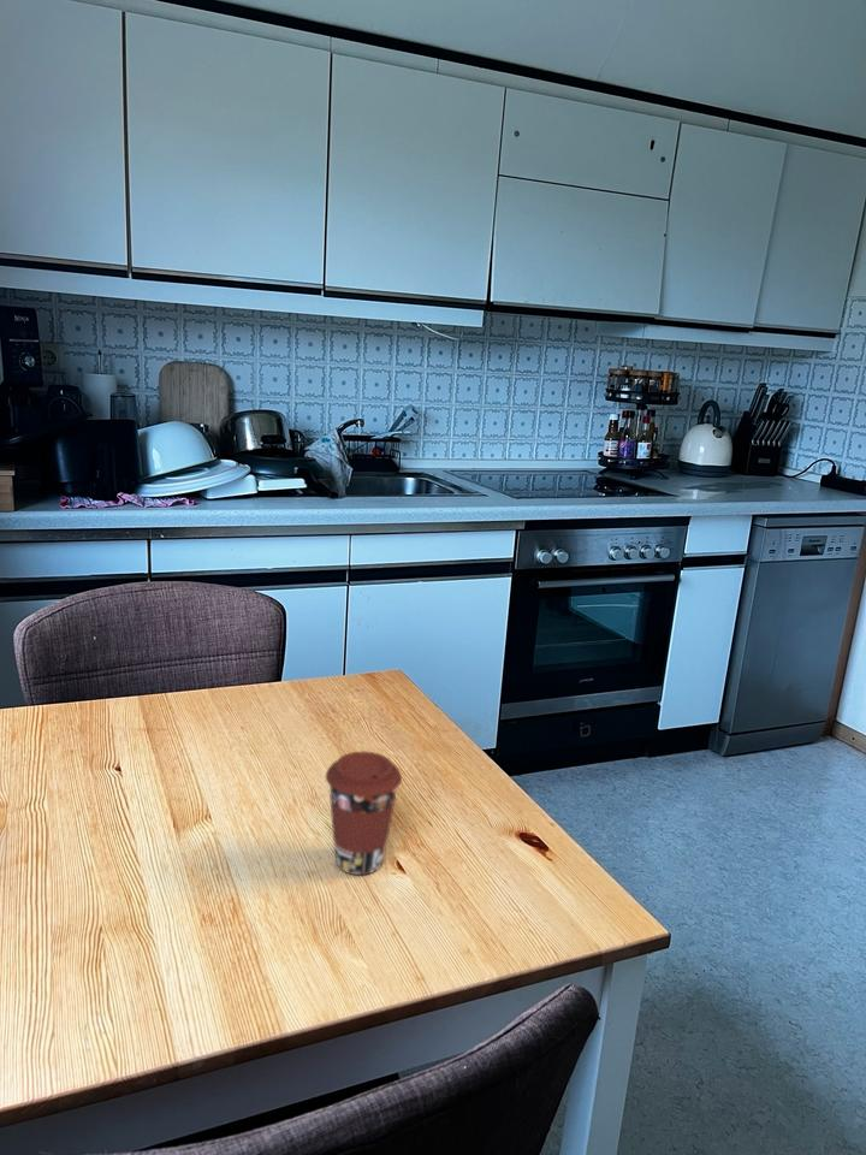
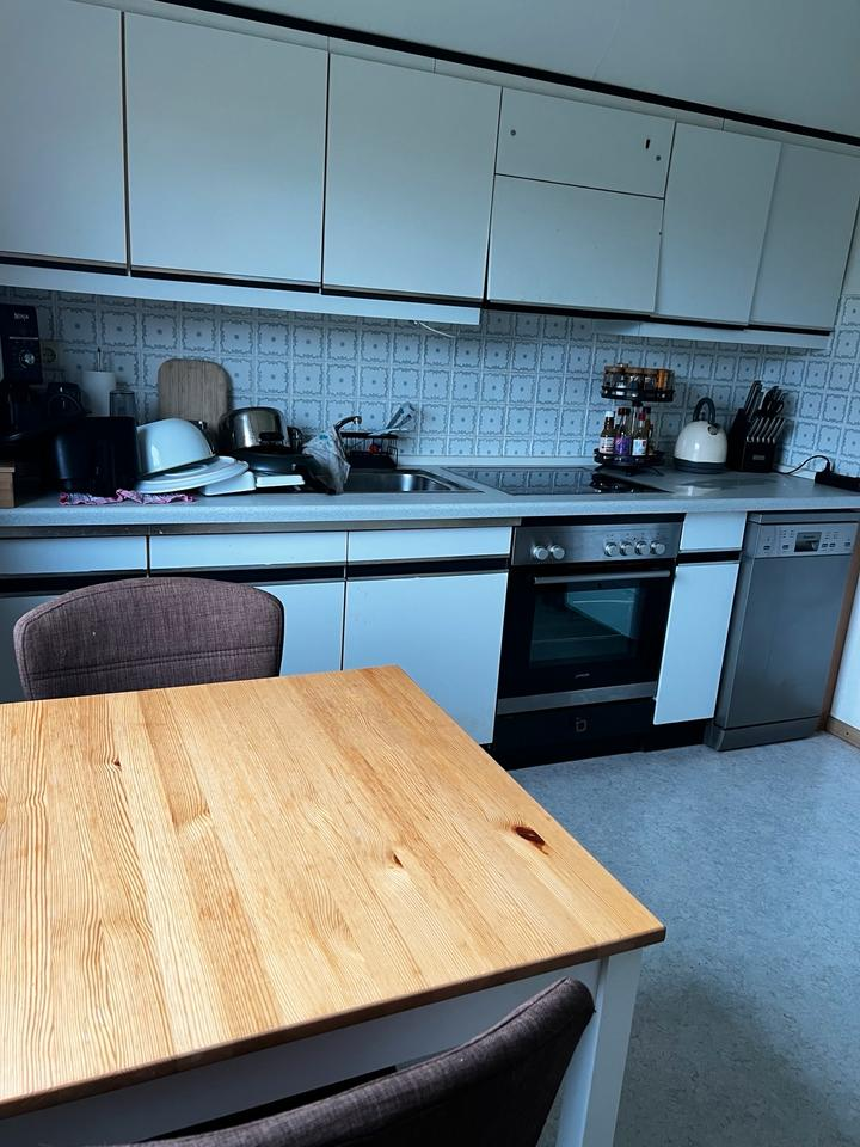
- coffee cup [325,751,403,876]
